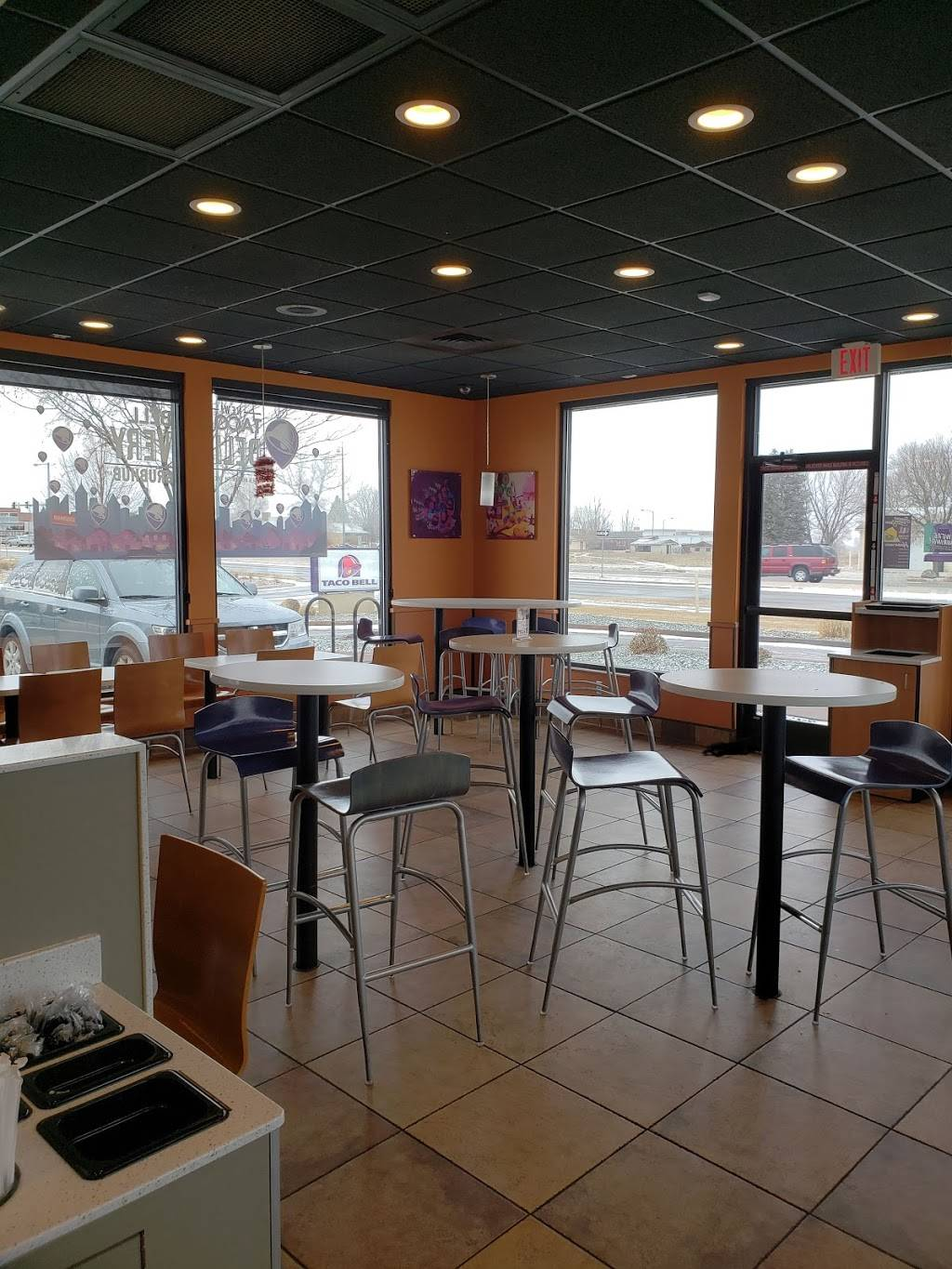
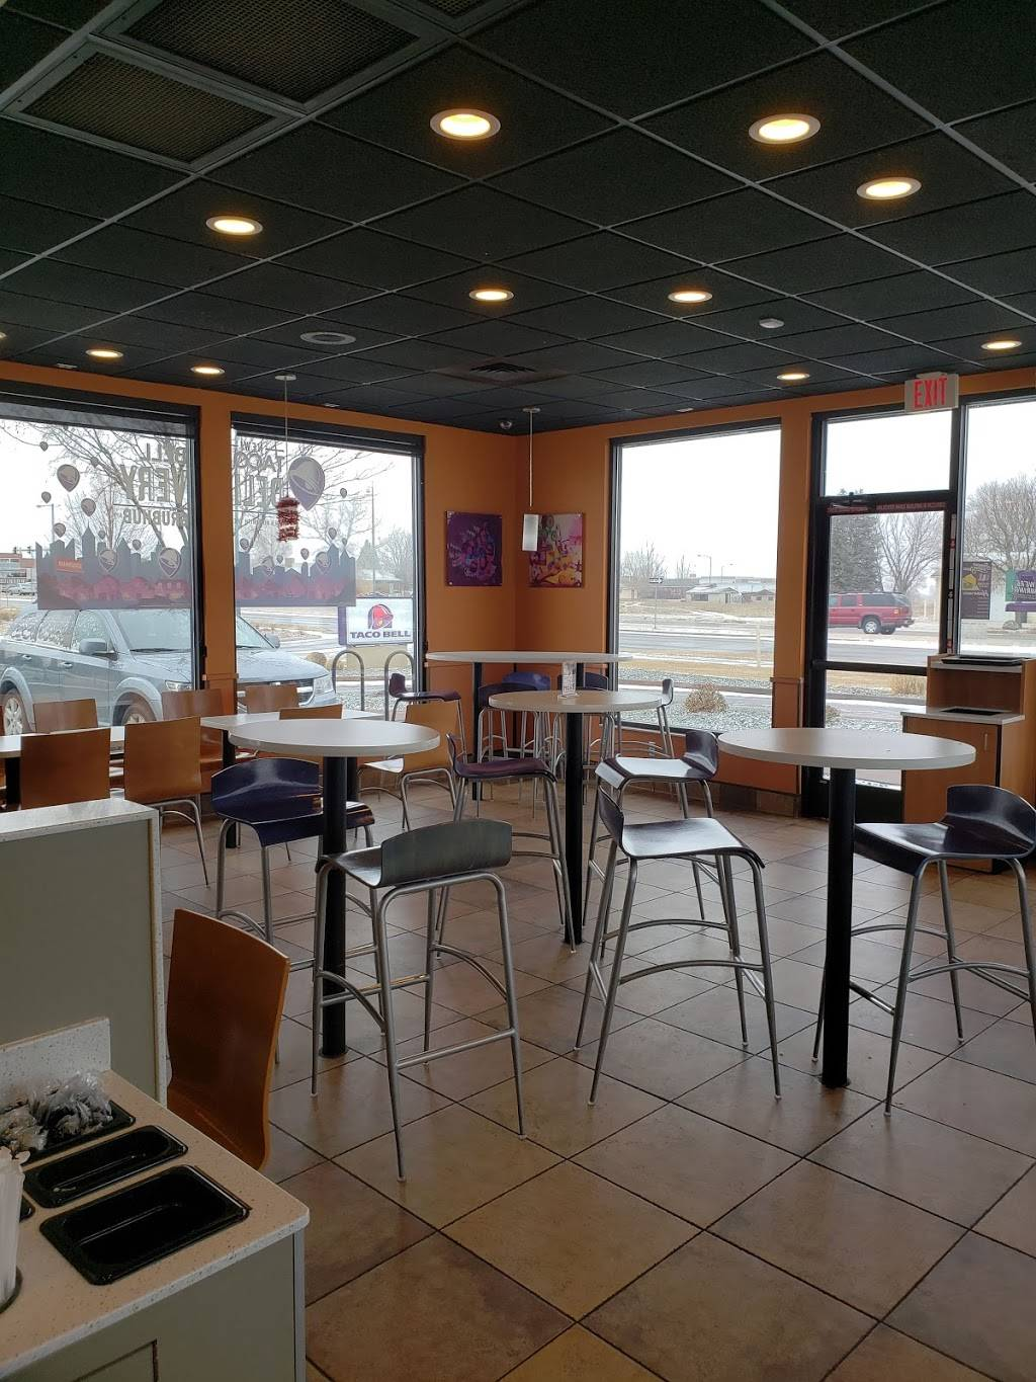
- backpack [700,734,761,756]
